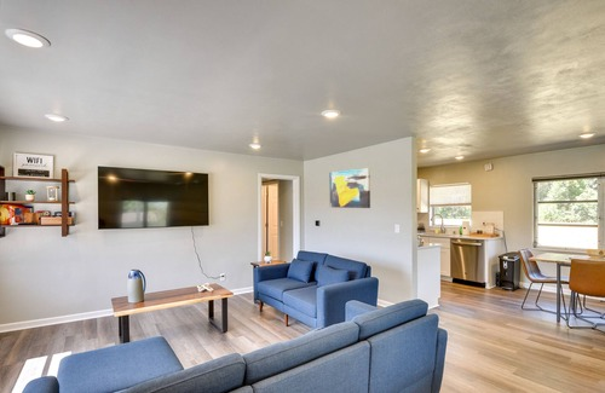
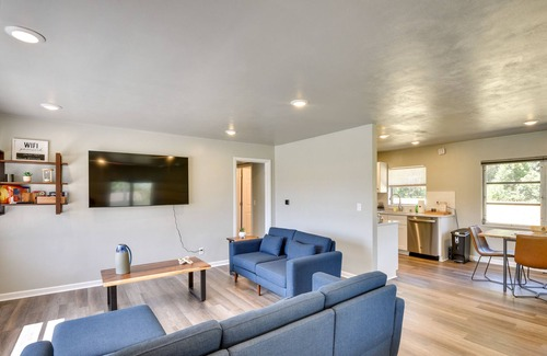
- wall art [328,167,371,209]
